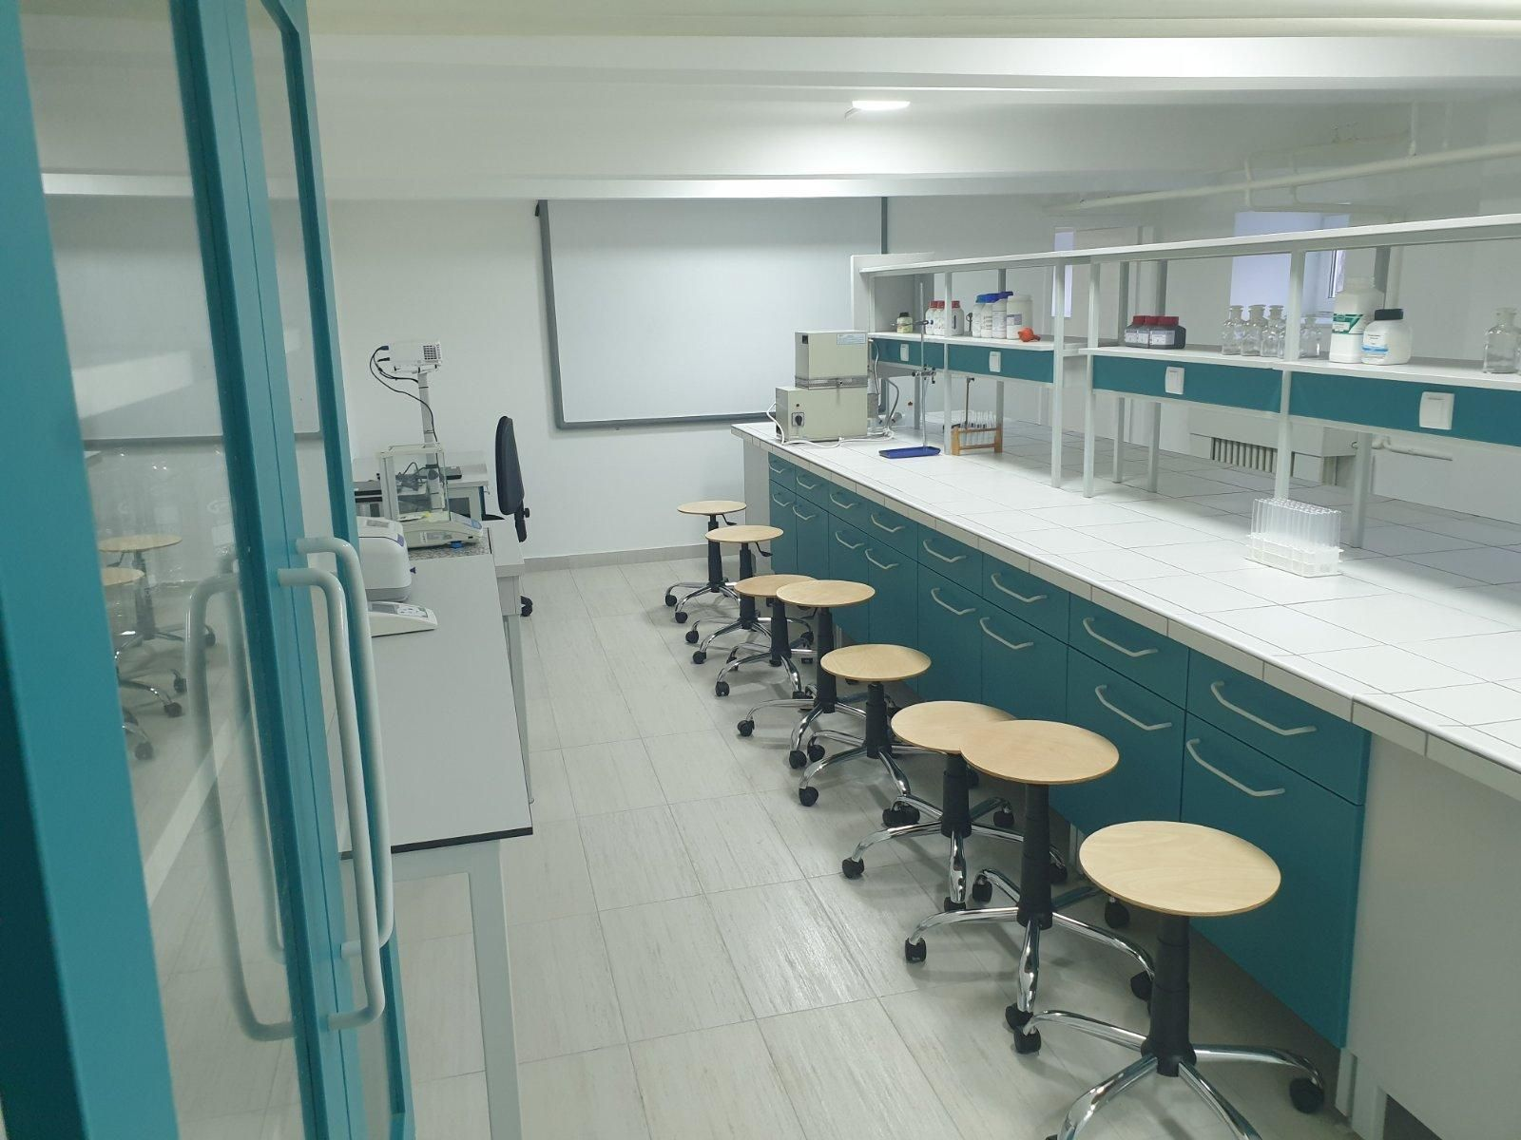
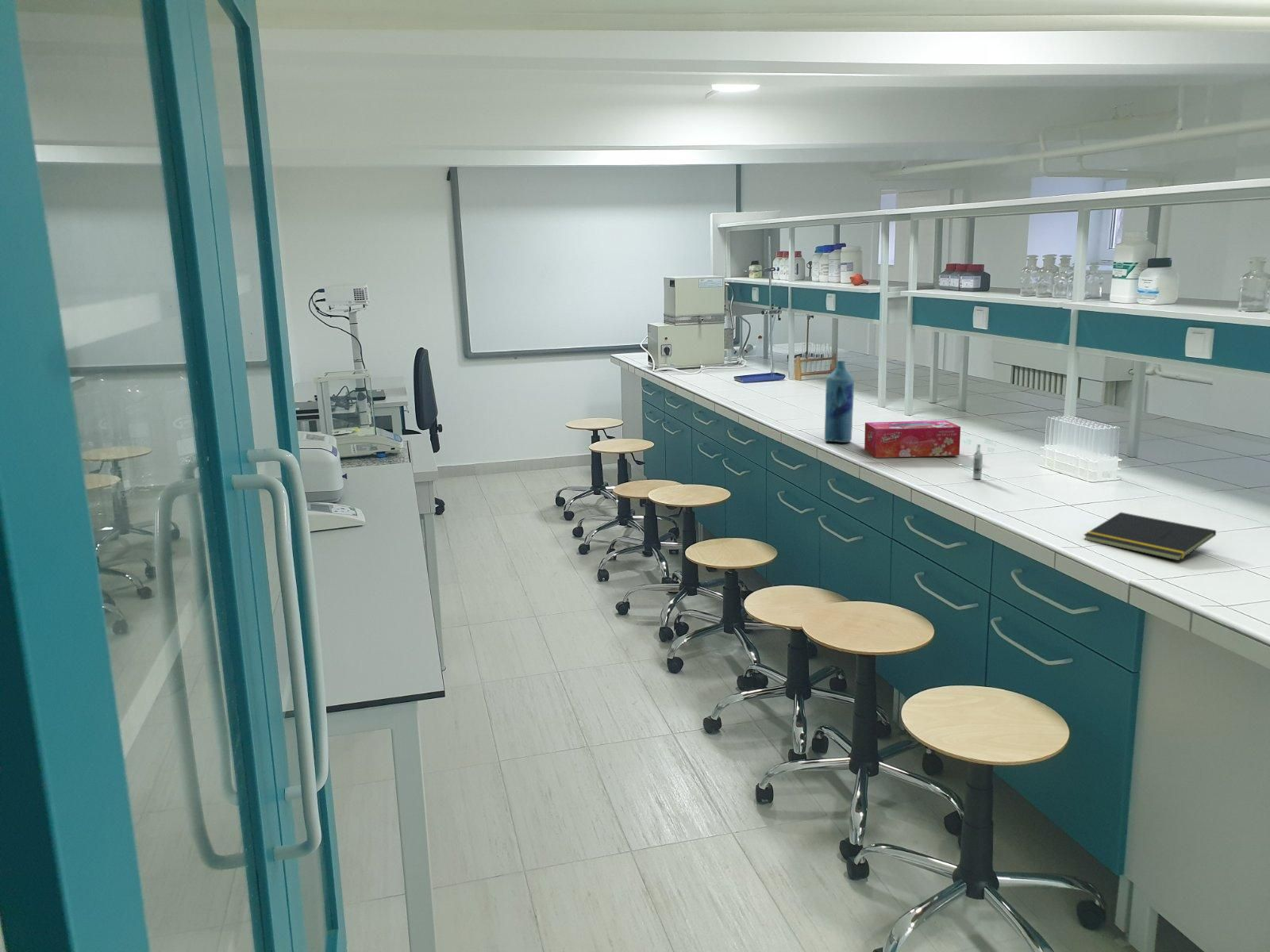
+ bottle [824,360,855,443]
+ tissue box [864,420,961,459]
+ notepad [1083,512,1217,562]
+ bottle [958,438,998,482]
